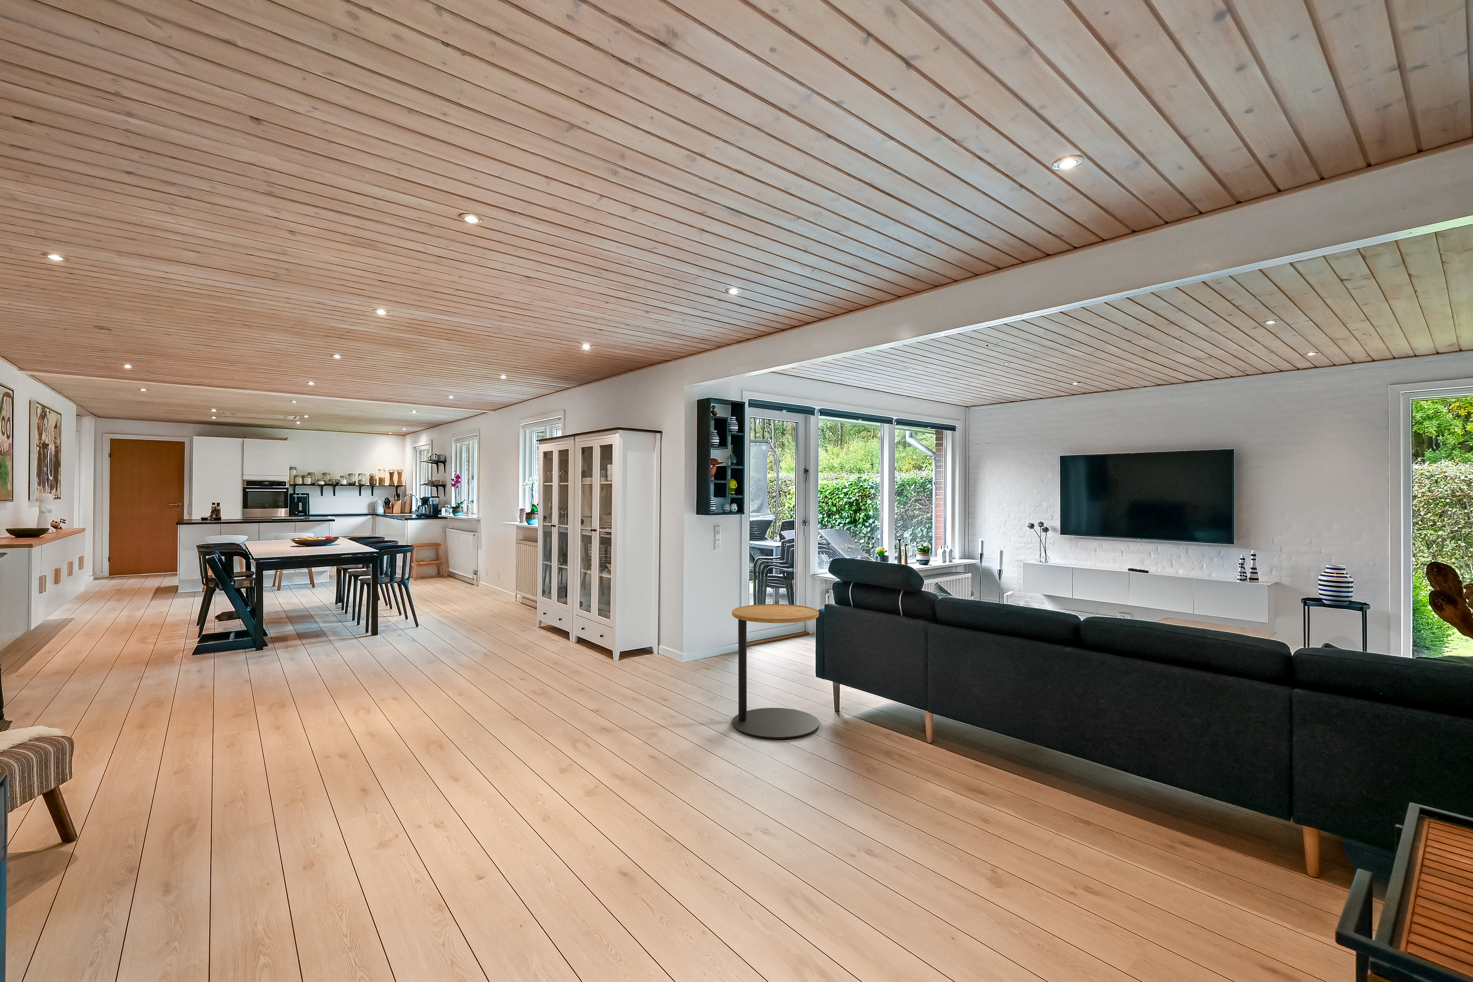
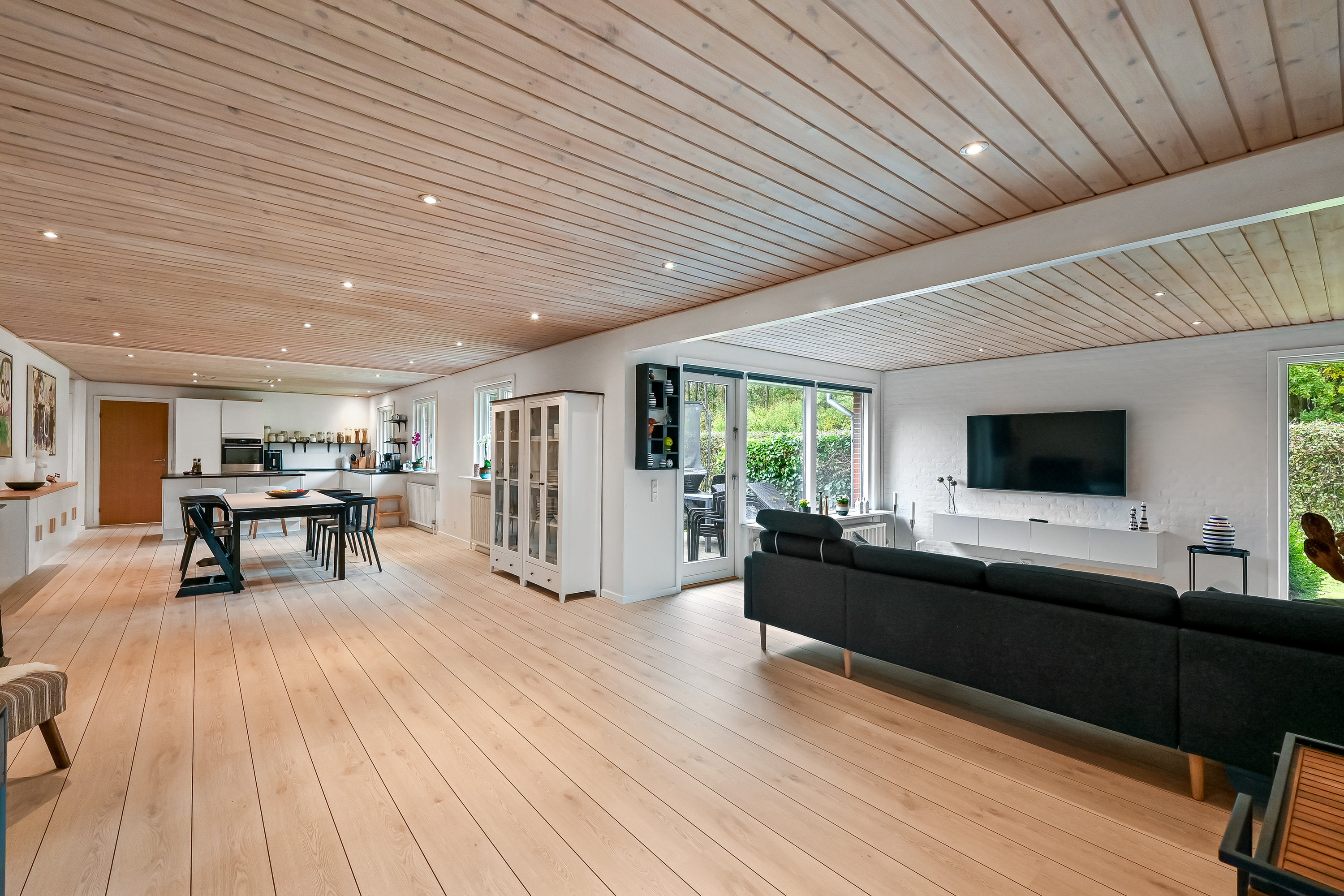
- side table [732,604,820,740]
